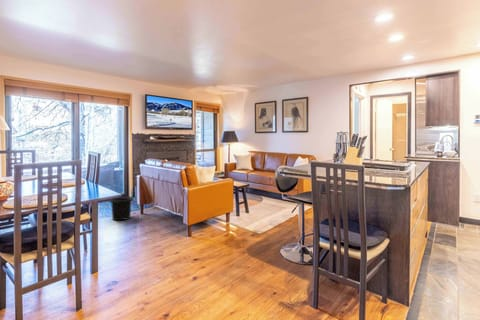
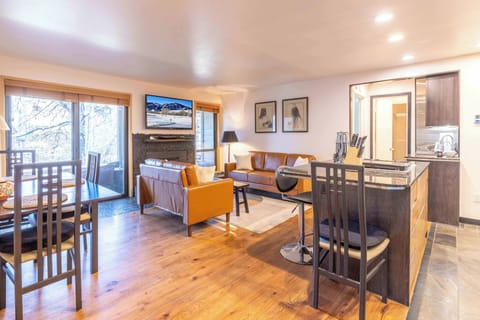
- trash can [108,196,134,221]
